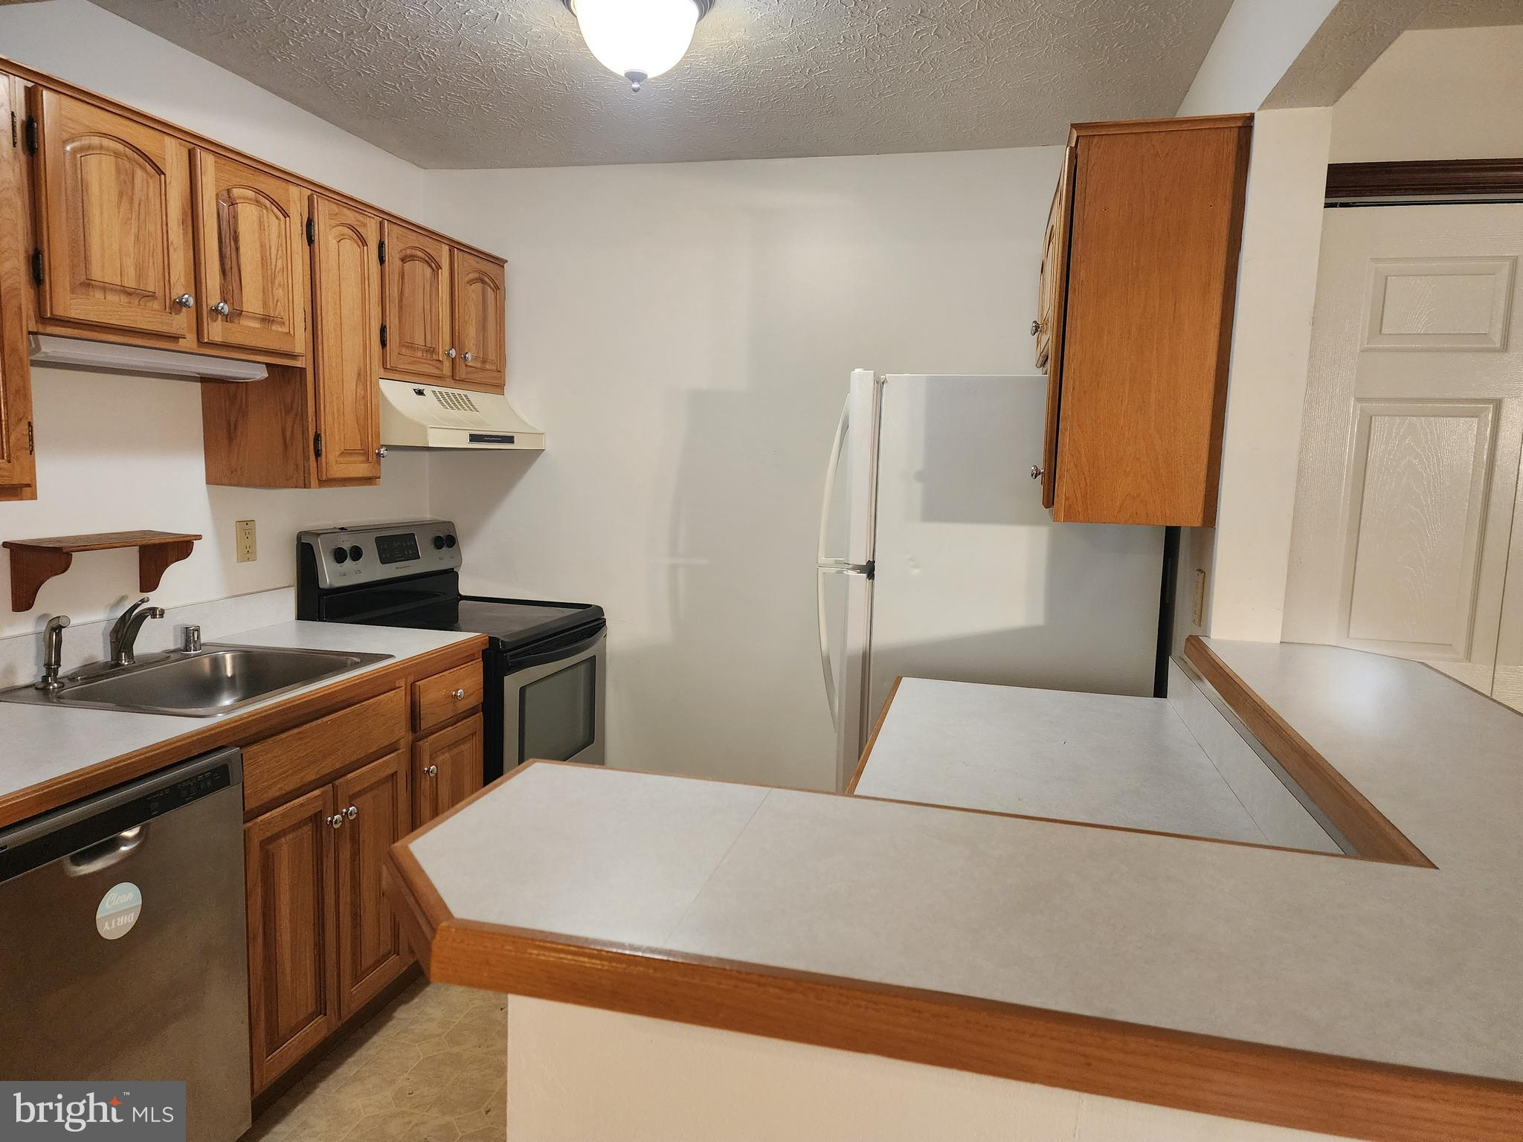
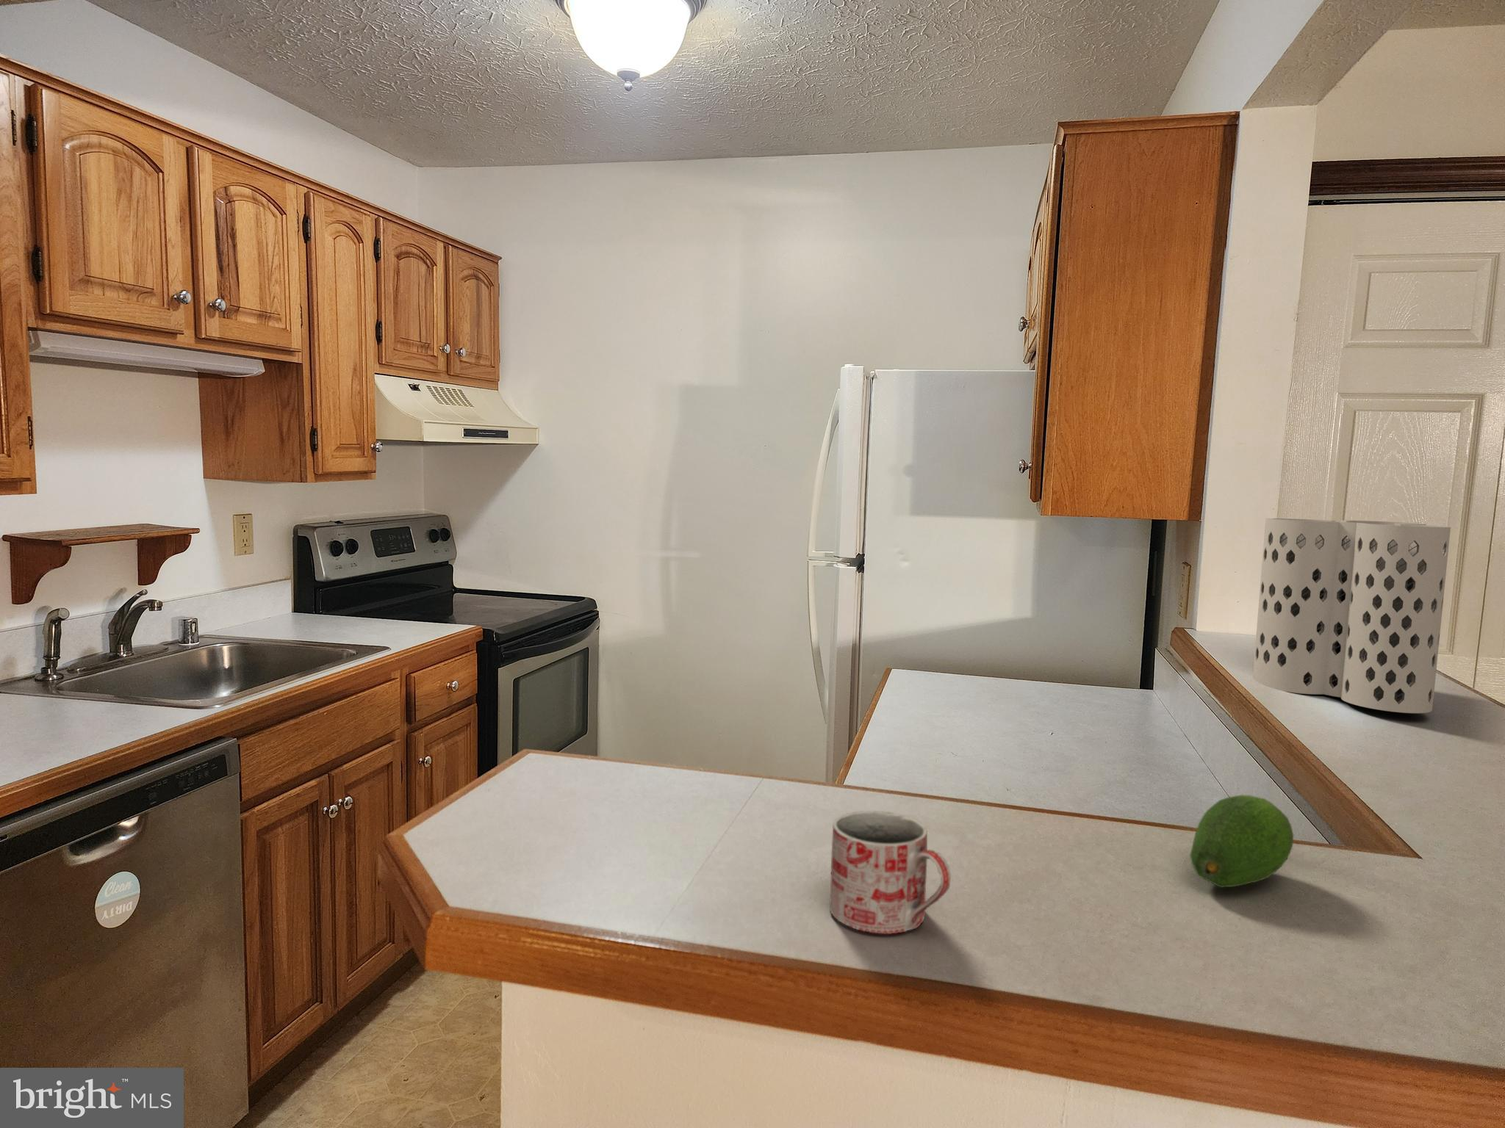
+ mug [828,810,952,935]
+ fruit [1189,795,1294,889]
+ utensil holder [1253,518,1452,713]
